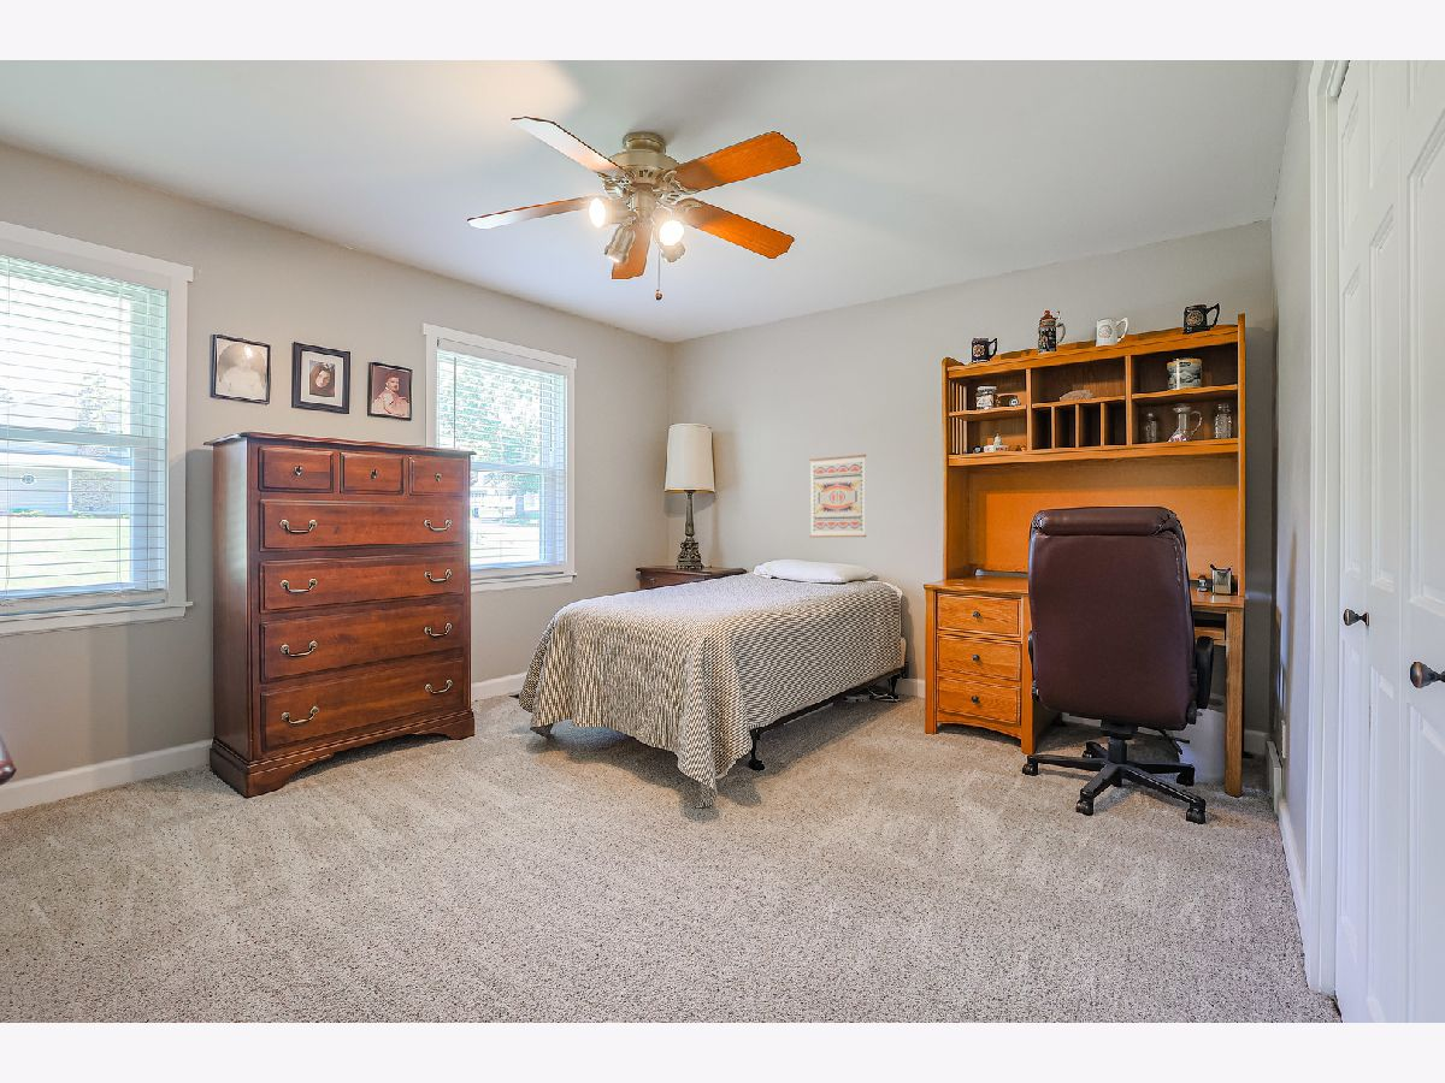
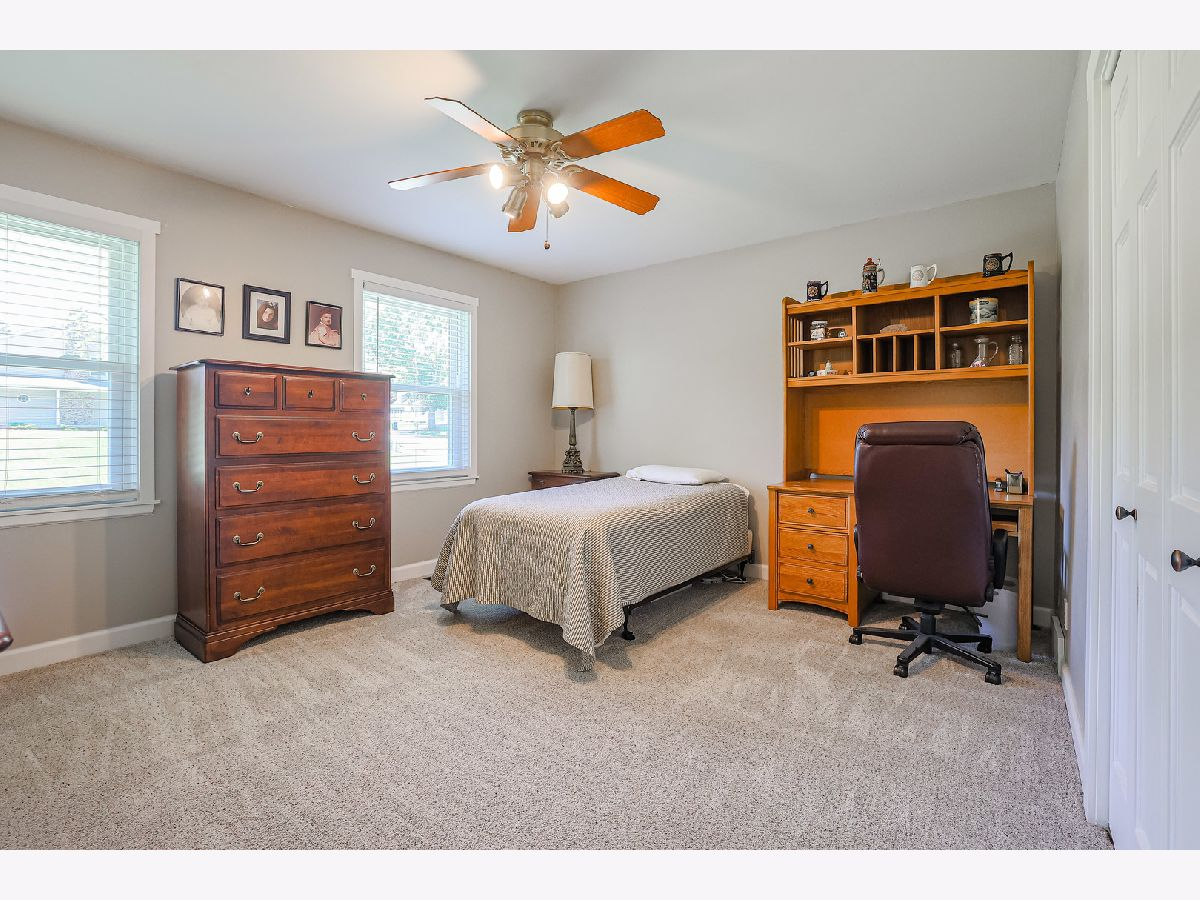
- wall art [809,454,867,539]
